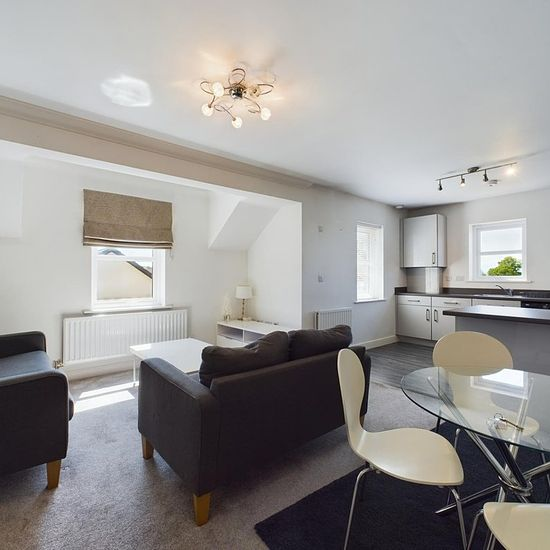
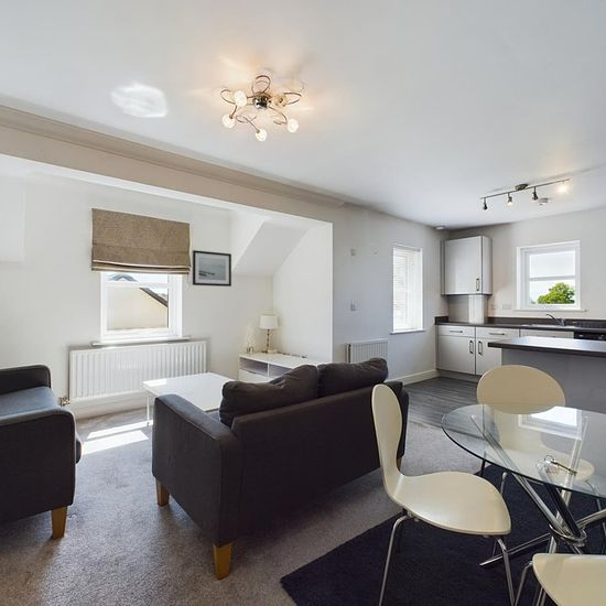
+ wall art [192,249,232,288]
